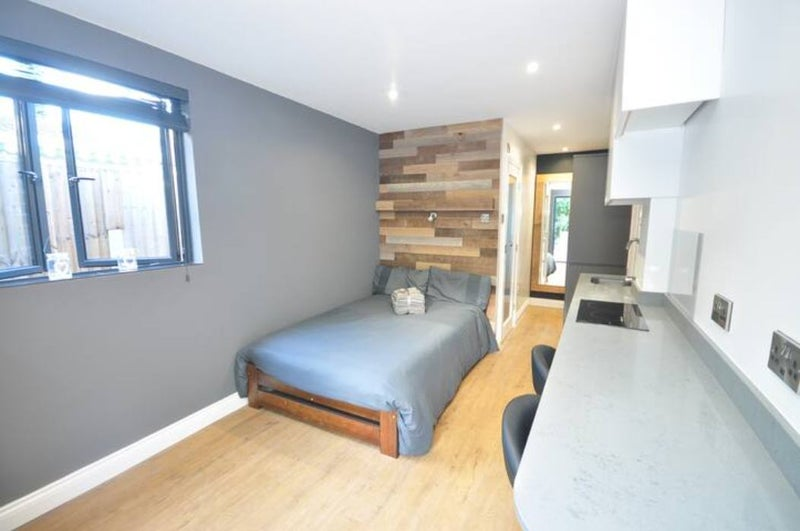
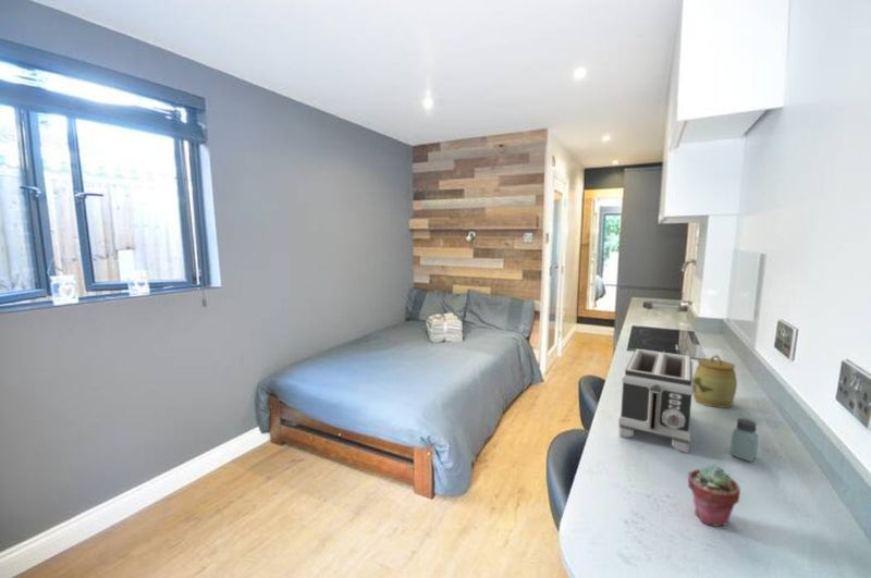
+ potted succulent [687,465,741,527]
+ saltshaker [729,417,759,463]
+ jar [692,354,738,409]
+ toaster [617,347,694,454]
